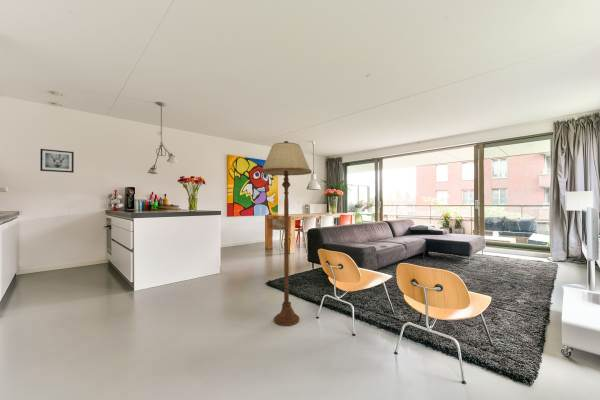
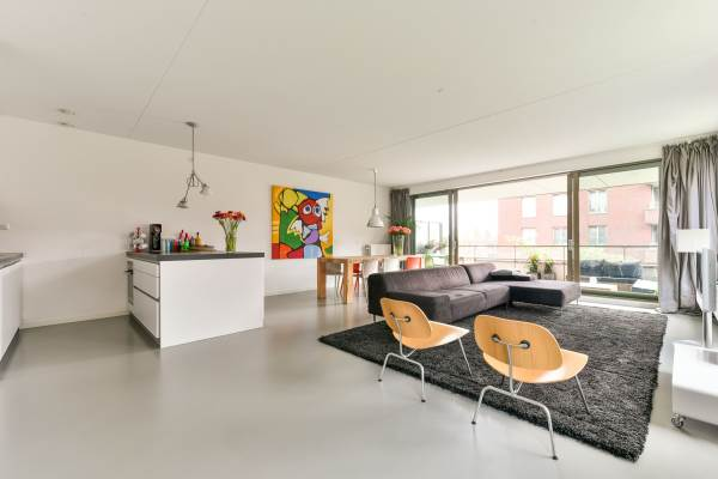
- wall art [39,148,75,174]
- floor lamp [260,140,313,327]
